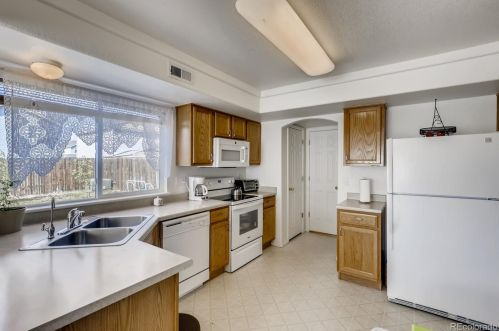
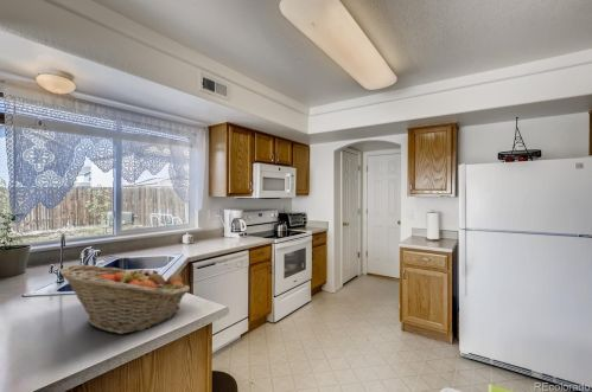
+ fruit basket [59,264,191,335]
